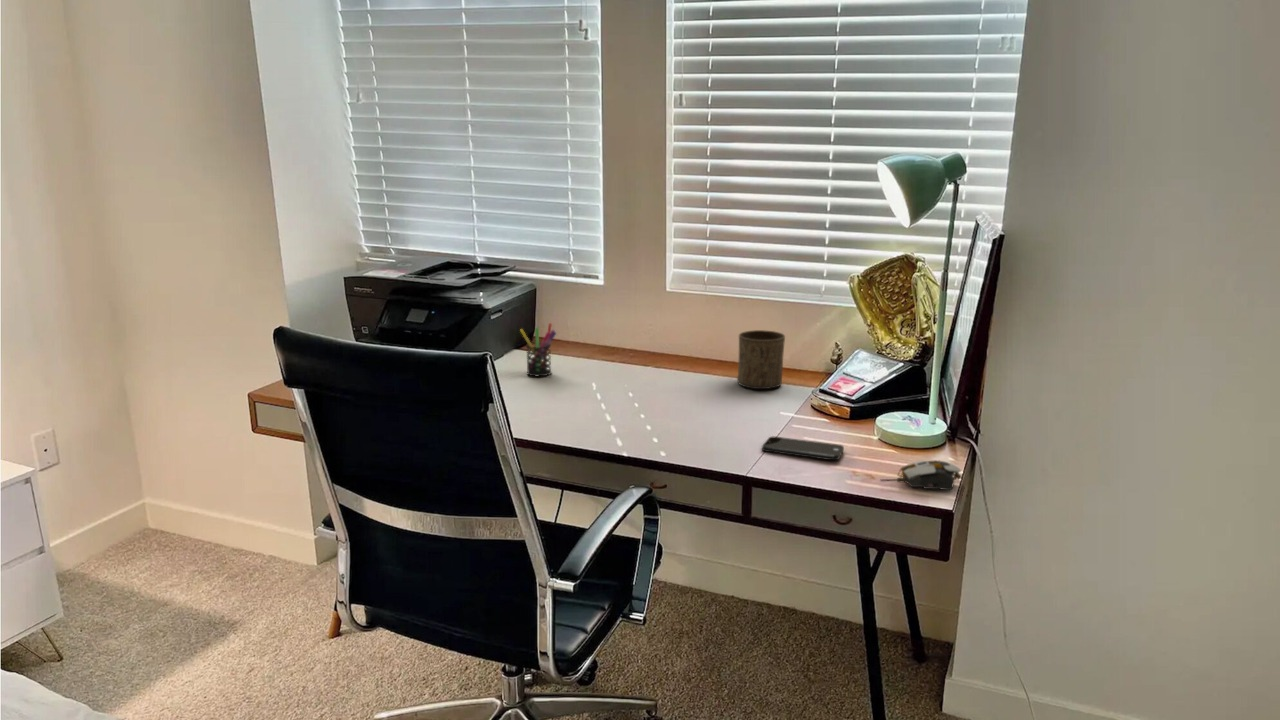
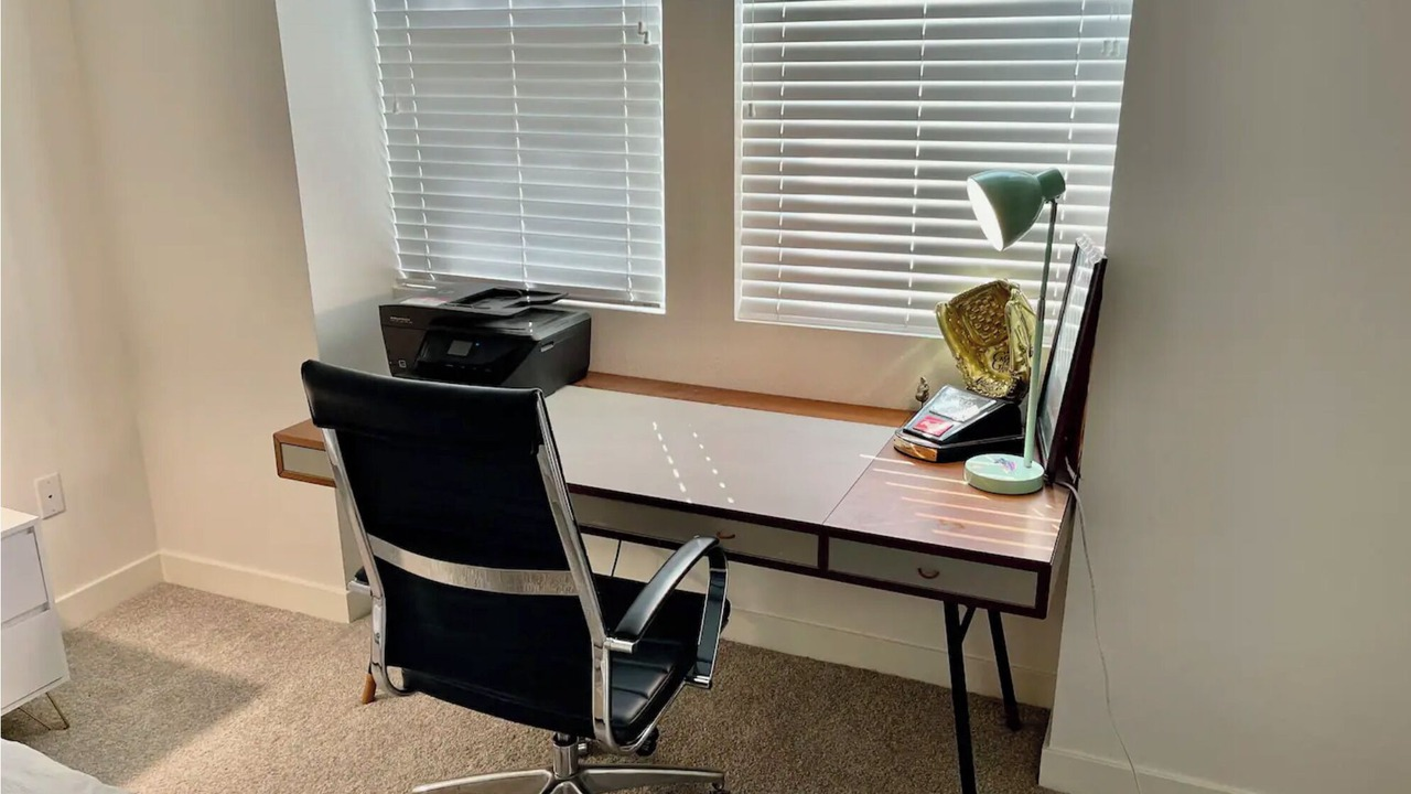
- cup [737,329,786,390]
- pen holder [519,322,557,377]
- computer mouse [879,459,962,491]
- smartphone [761,436,845,461]
